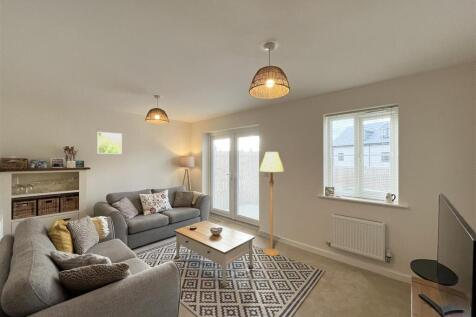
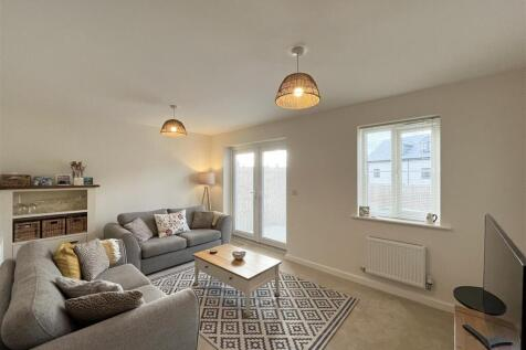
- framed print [96,131,123,155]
- floor lamp [259,151,285,257]
